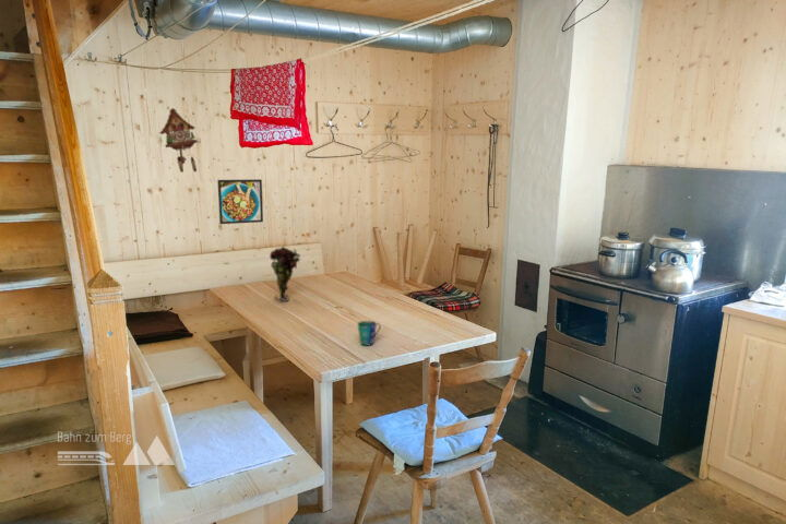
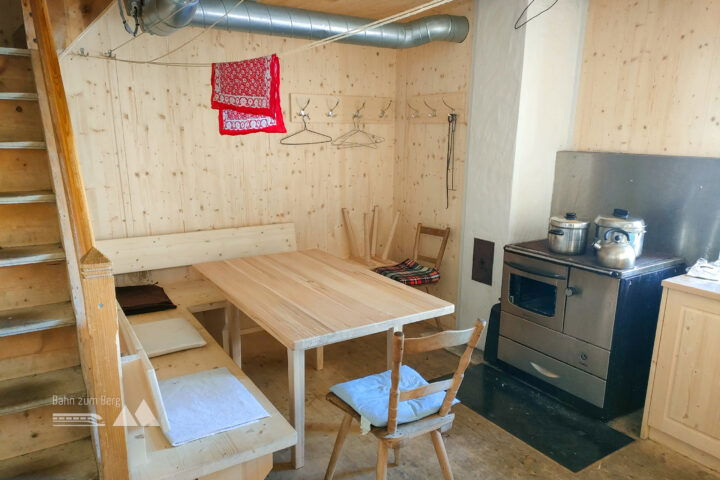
- flower [269,245,301,303]
- cup [356,320,382,347]
- cuckoo clock [158,107,199,174]
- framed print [216,178,264,225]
